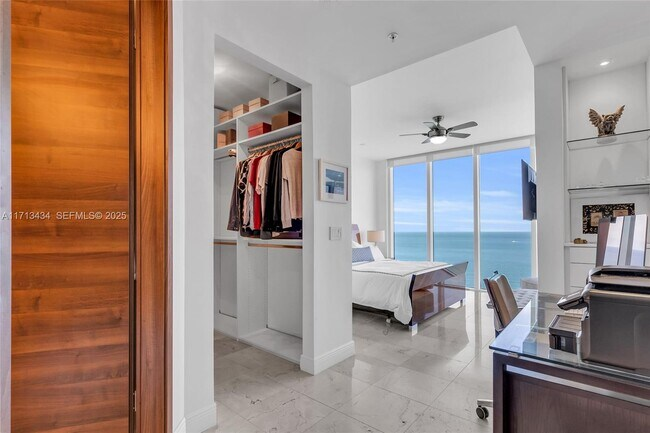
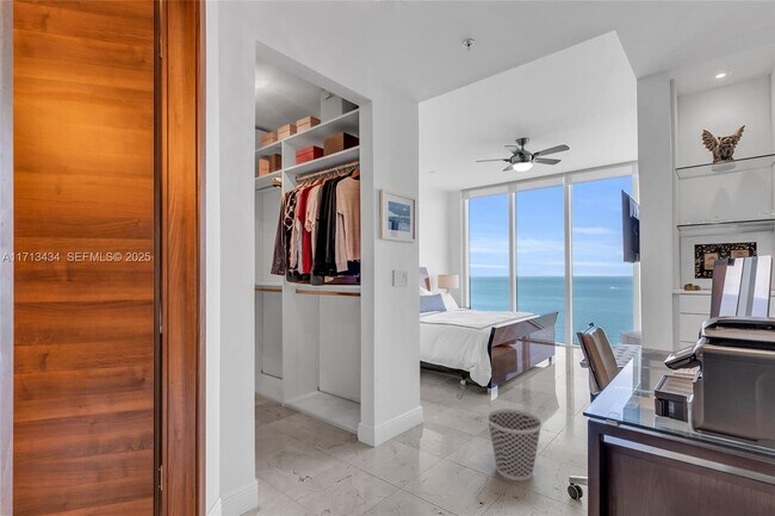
+ wastebasket [485,408,544,481]
